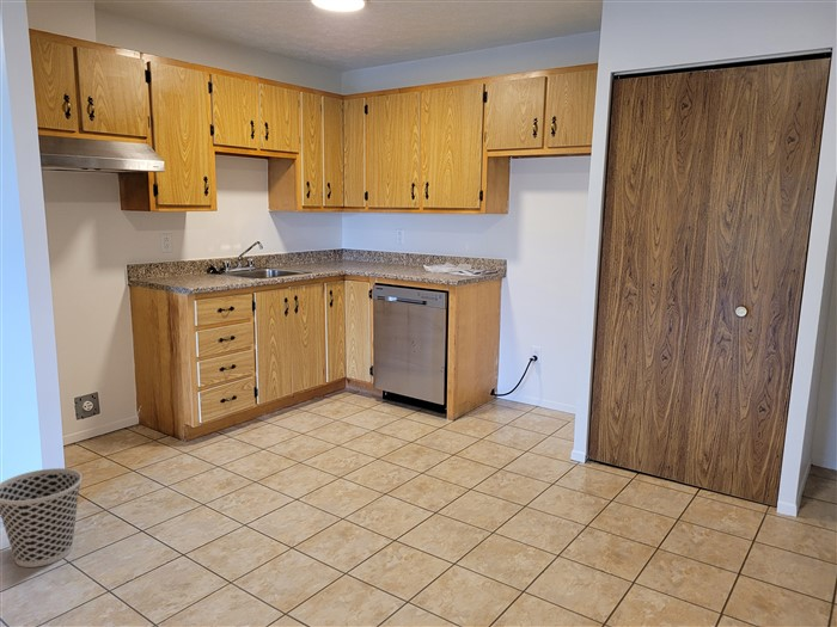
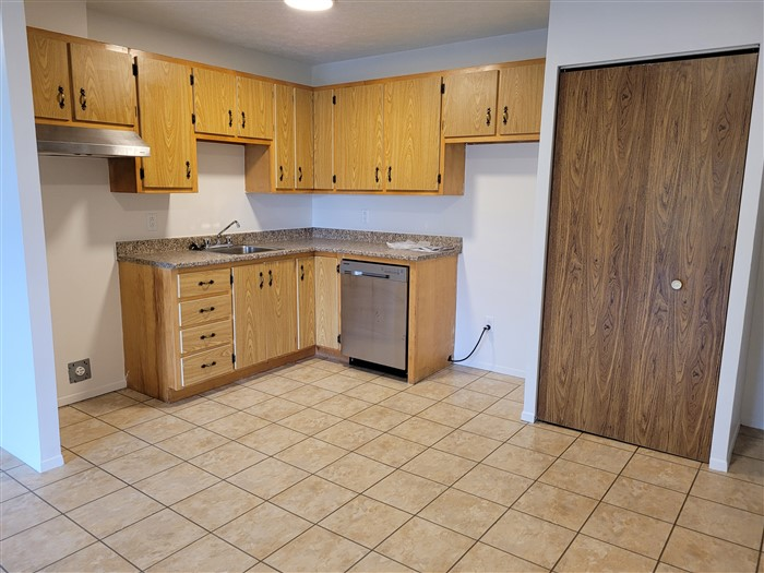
- wastebasket [0,467,84,568]
